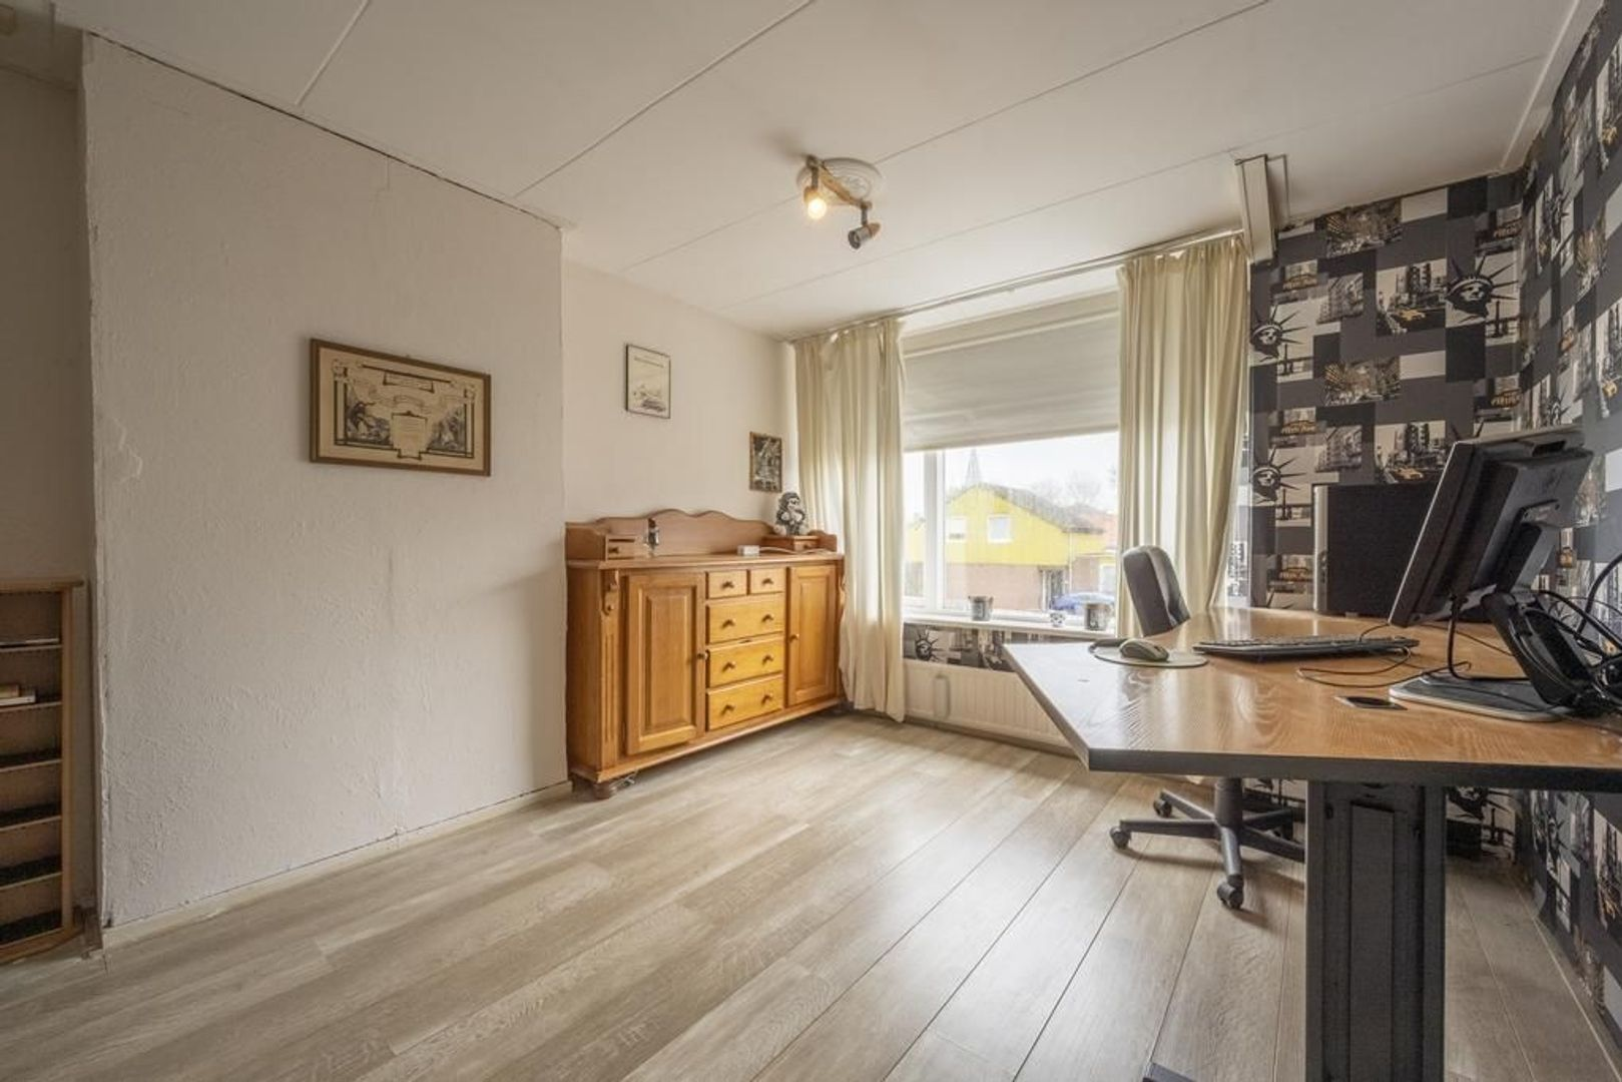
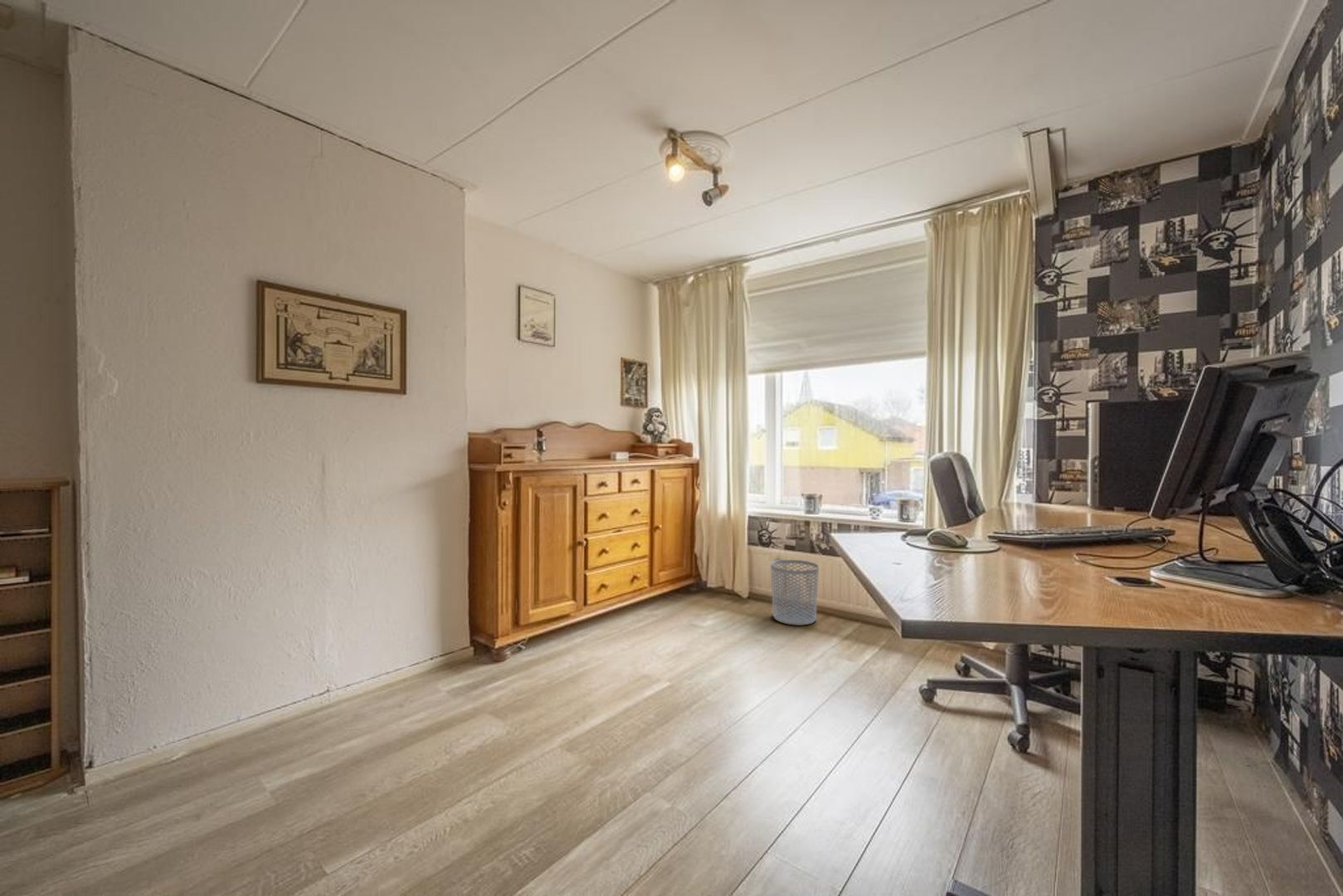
+ waste bin [771,559,820,626]
